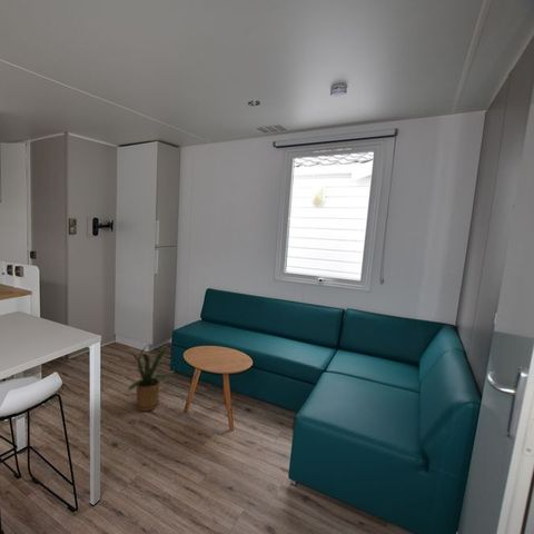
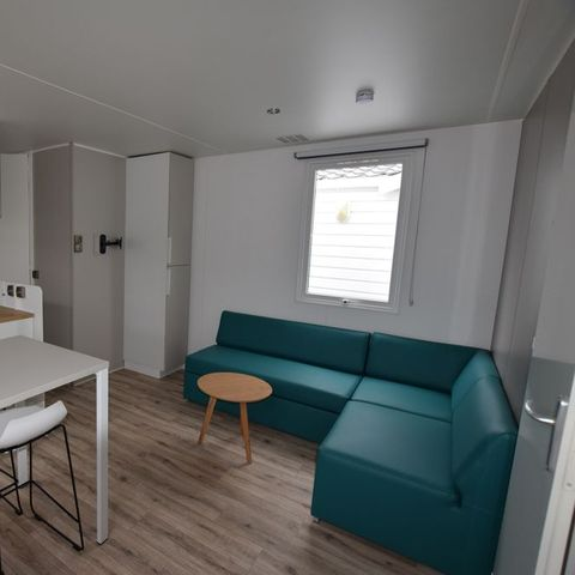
- house plant [127,342,176,412]
